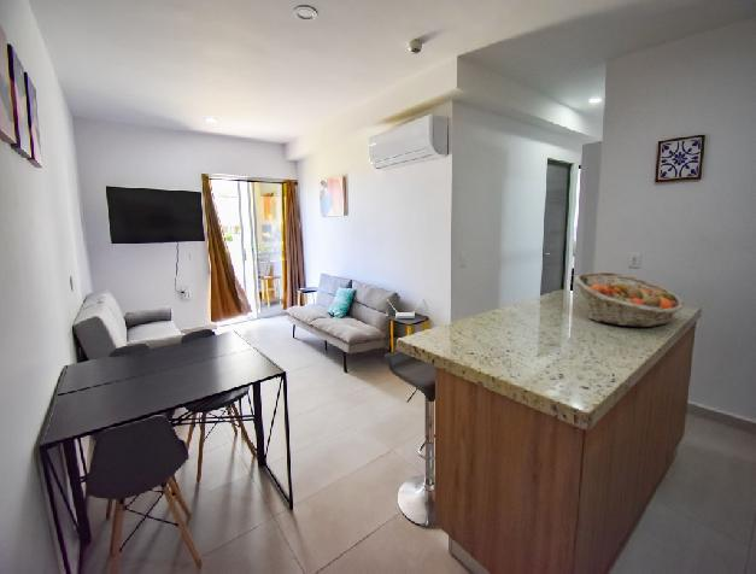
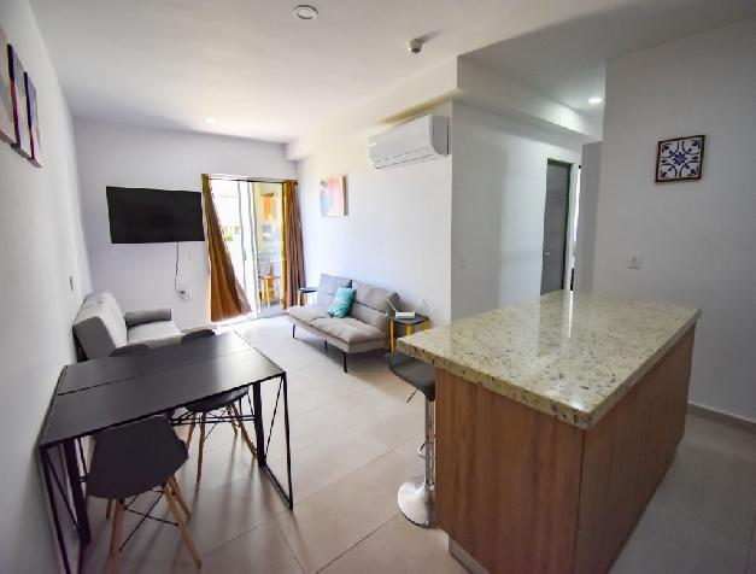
- fruit basket [573,271,686,328]
